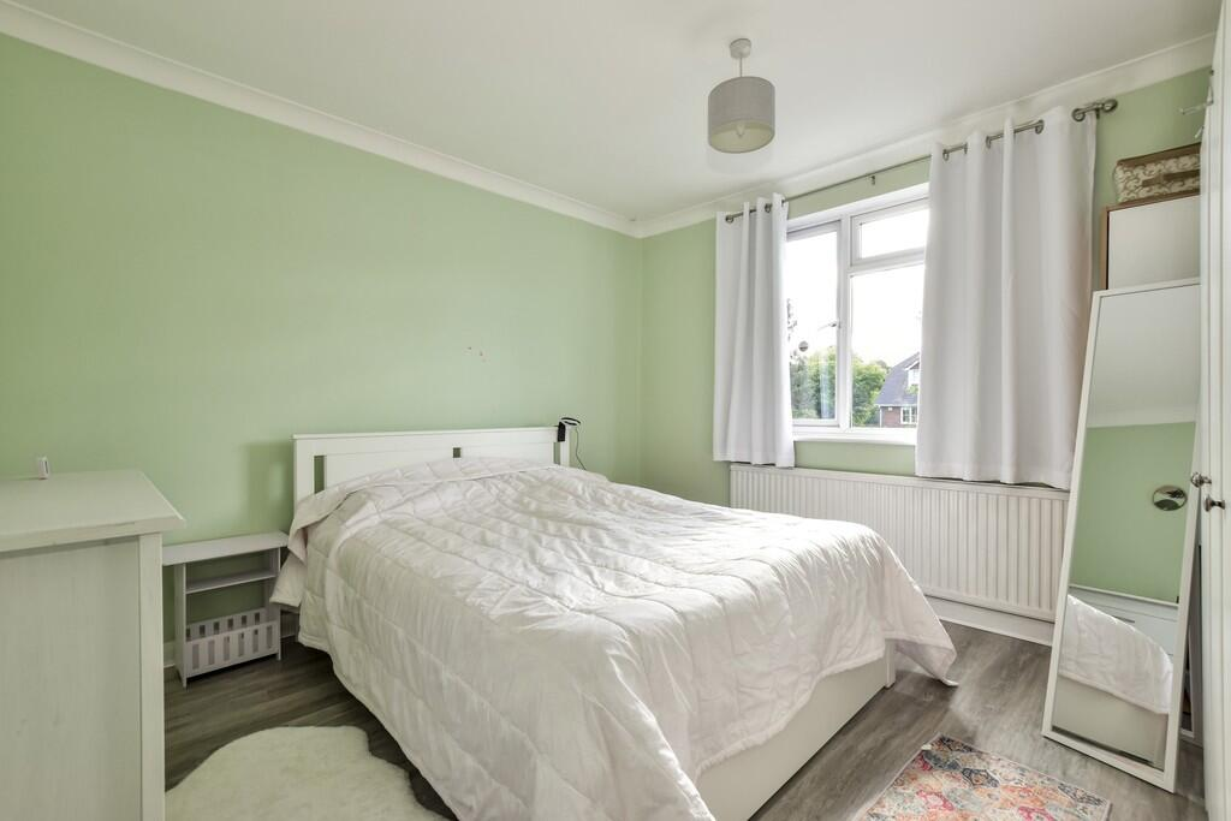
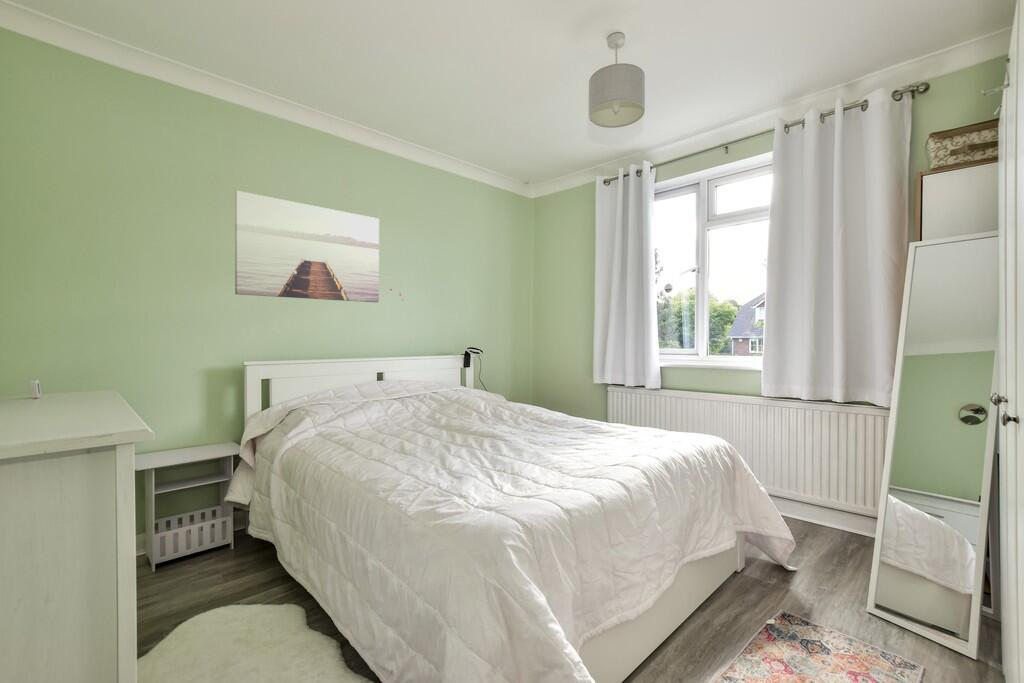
+ wall art [234,190,380,303]
